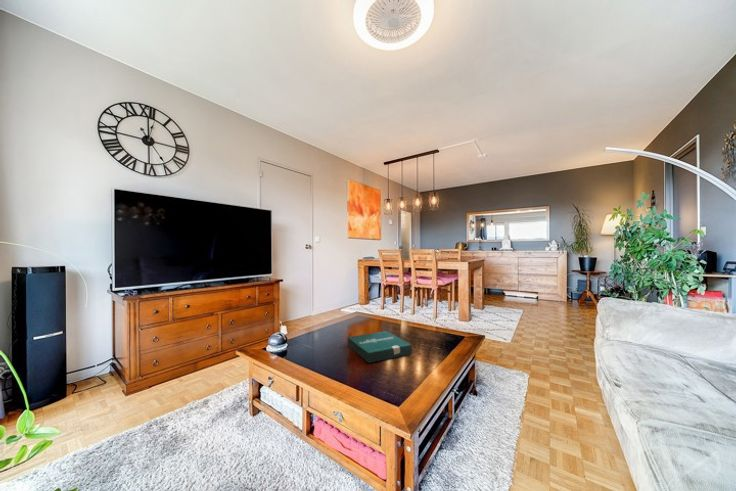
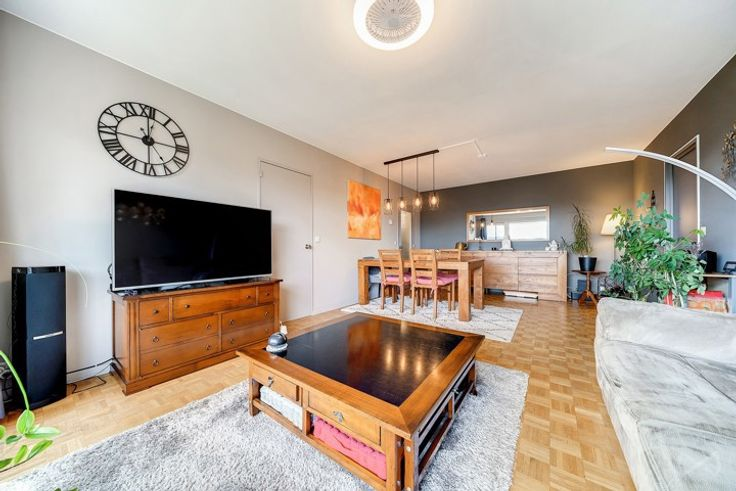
- pizza box [347,330,413,364]
